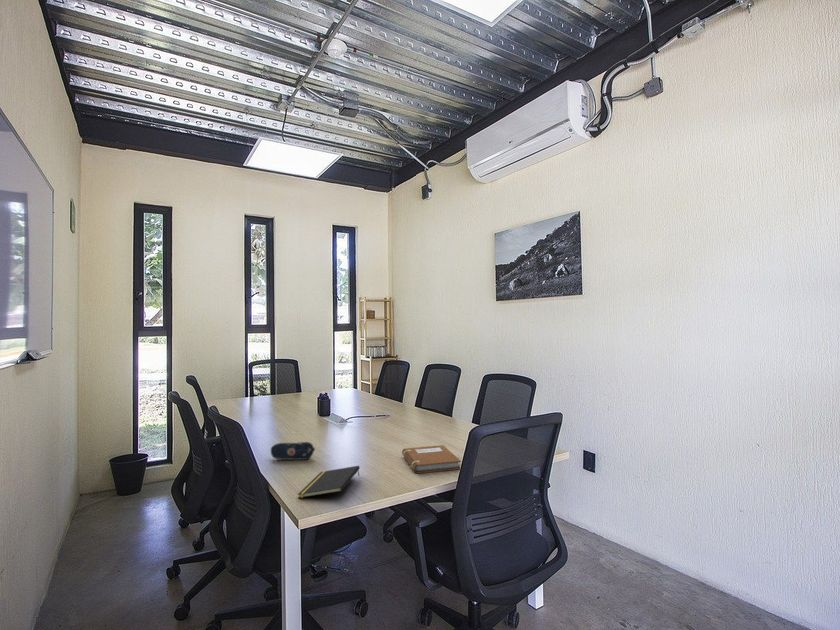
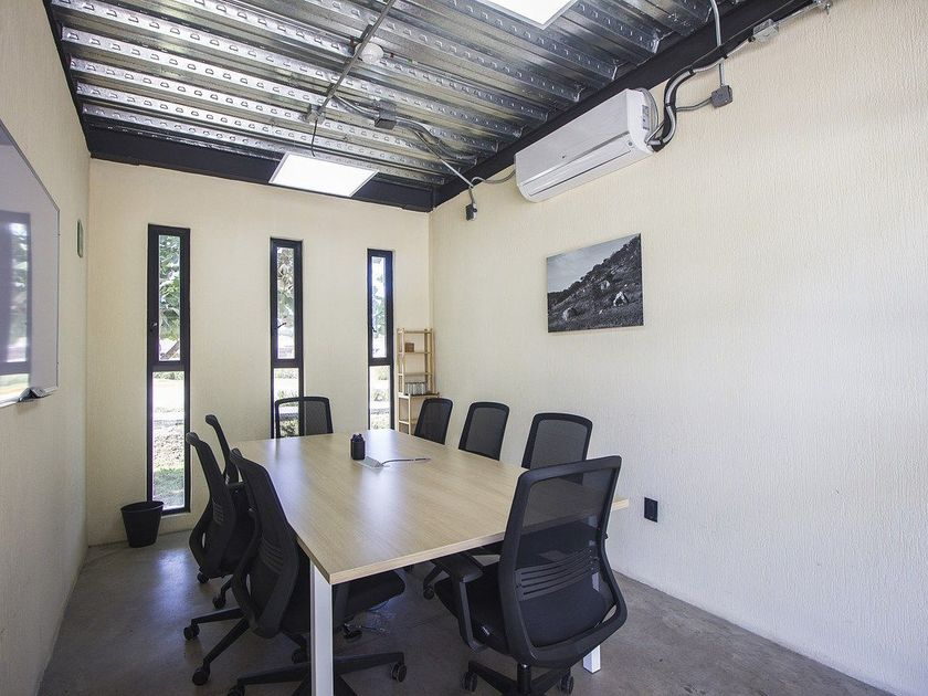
- notebook [401,444,461,474]
- notepad [297,465,361,499]
- pencil case [270,441,316,461]
